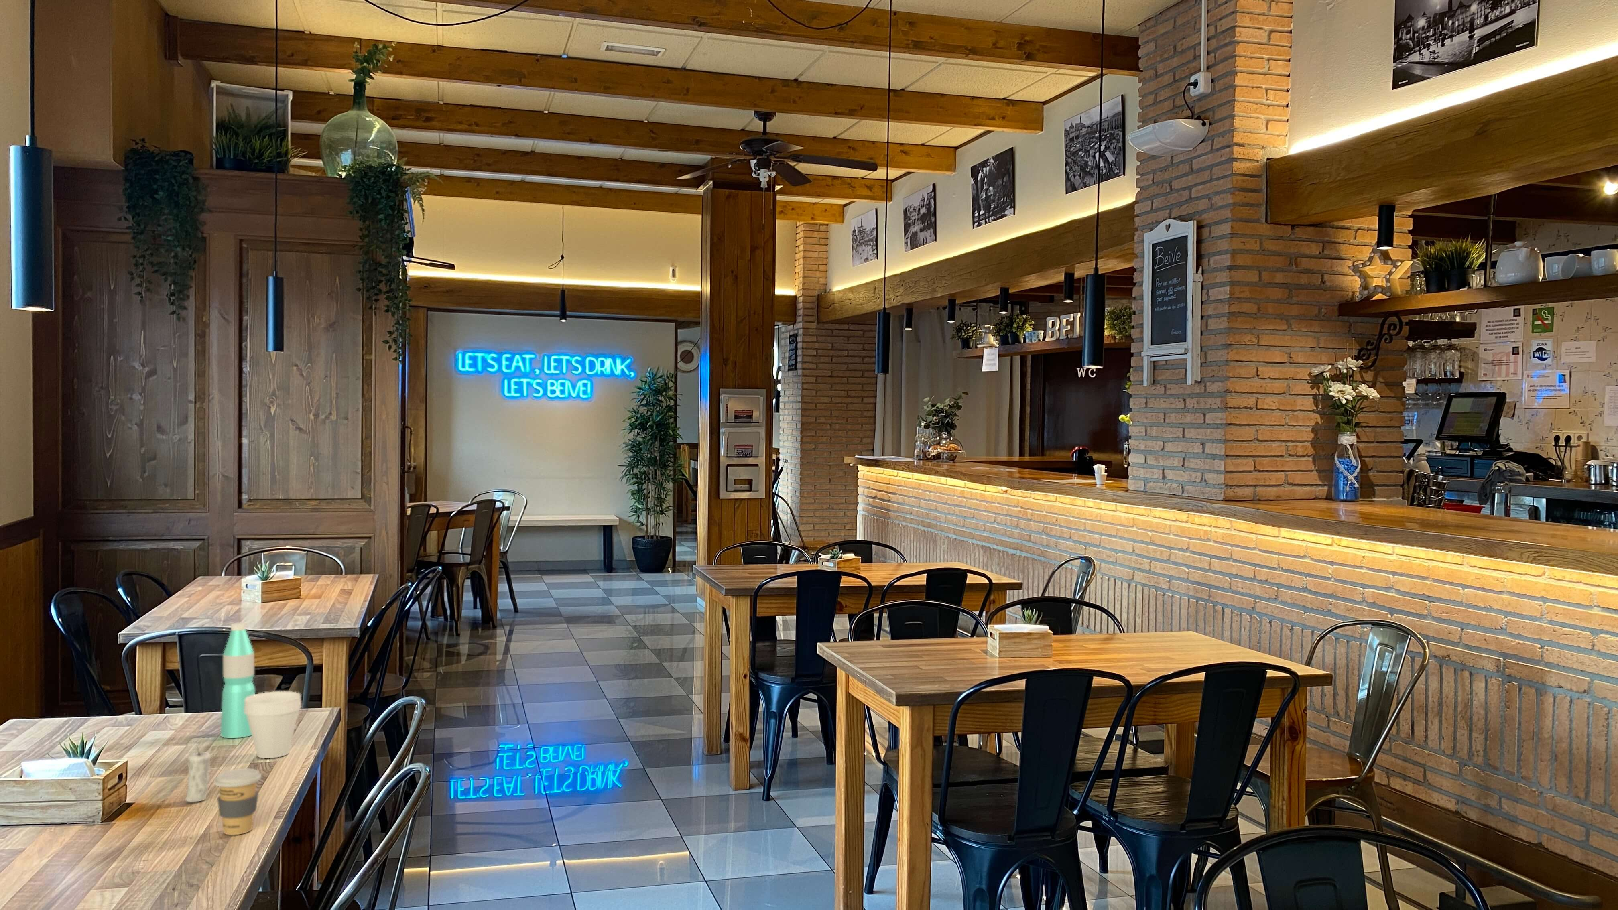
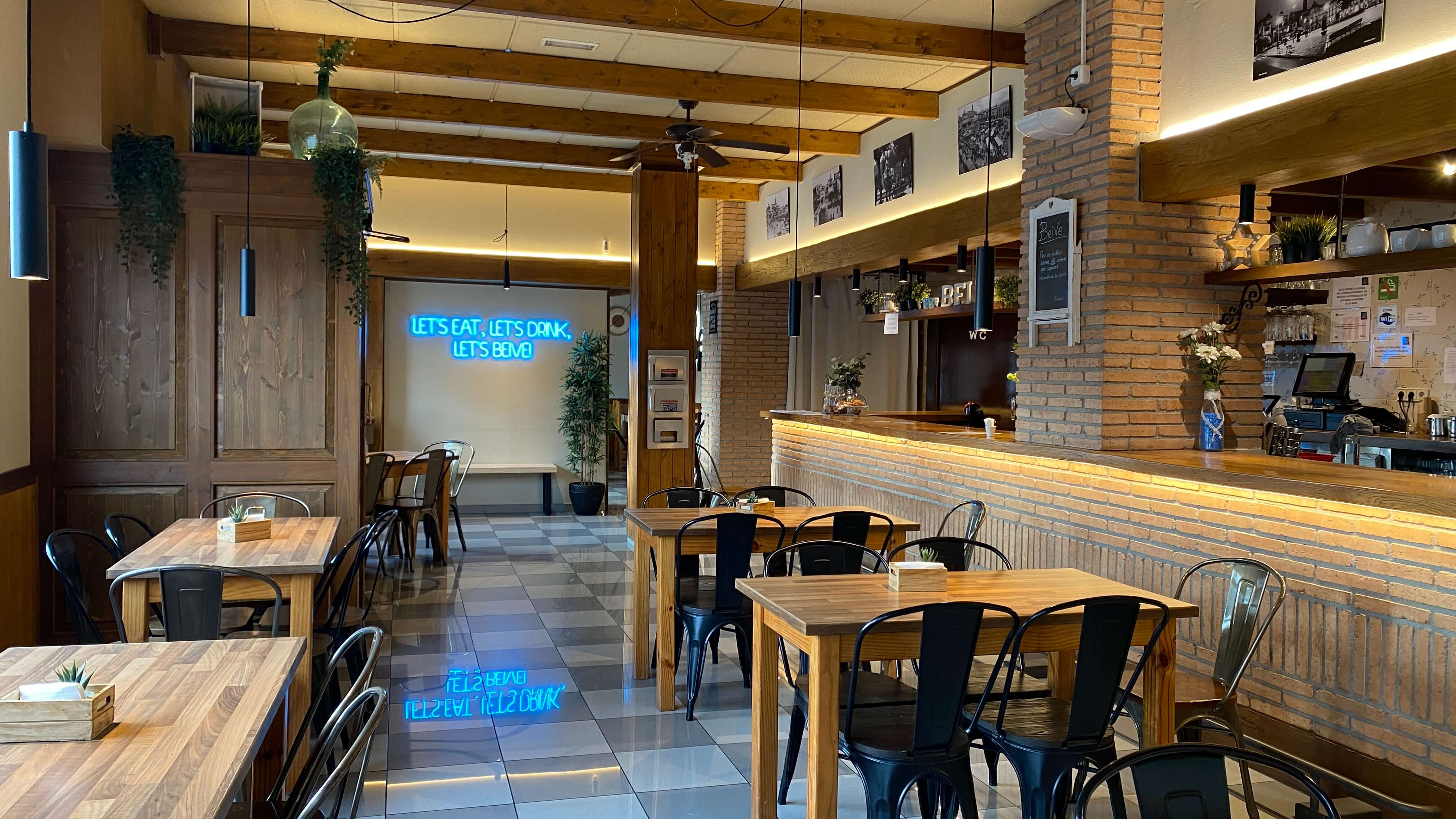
- coffee cup [213,768,262,836]
- water bottle [220,622,256,739]
- candle [184,743,211,802]
- cup [244,691,302,759]
